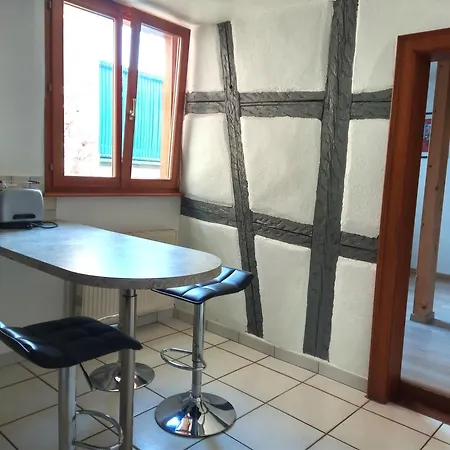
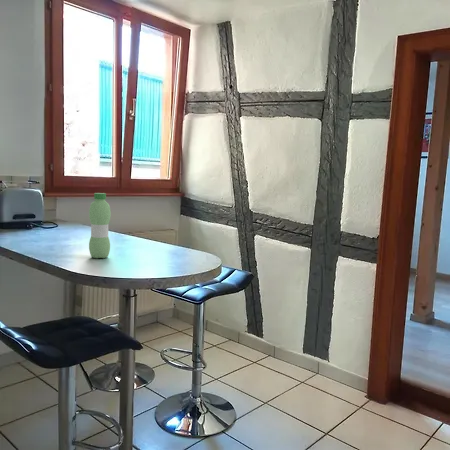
+ water bottle [88,192,112,259]
